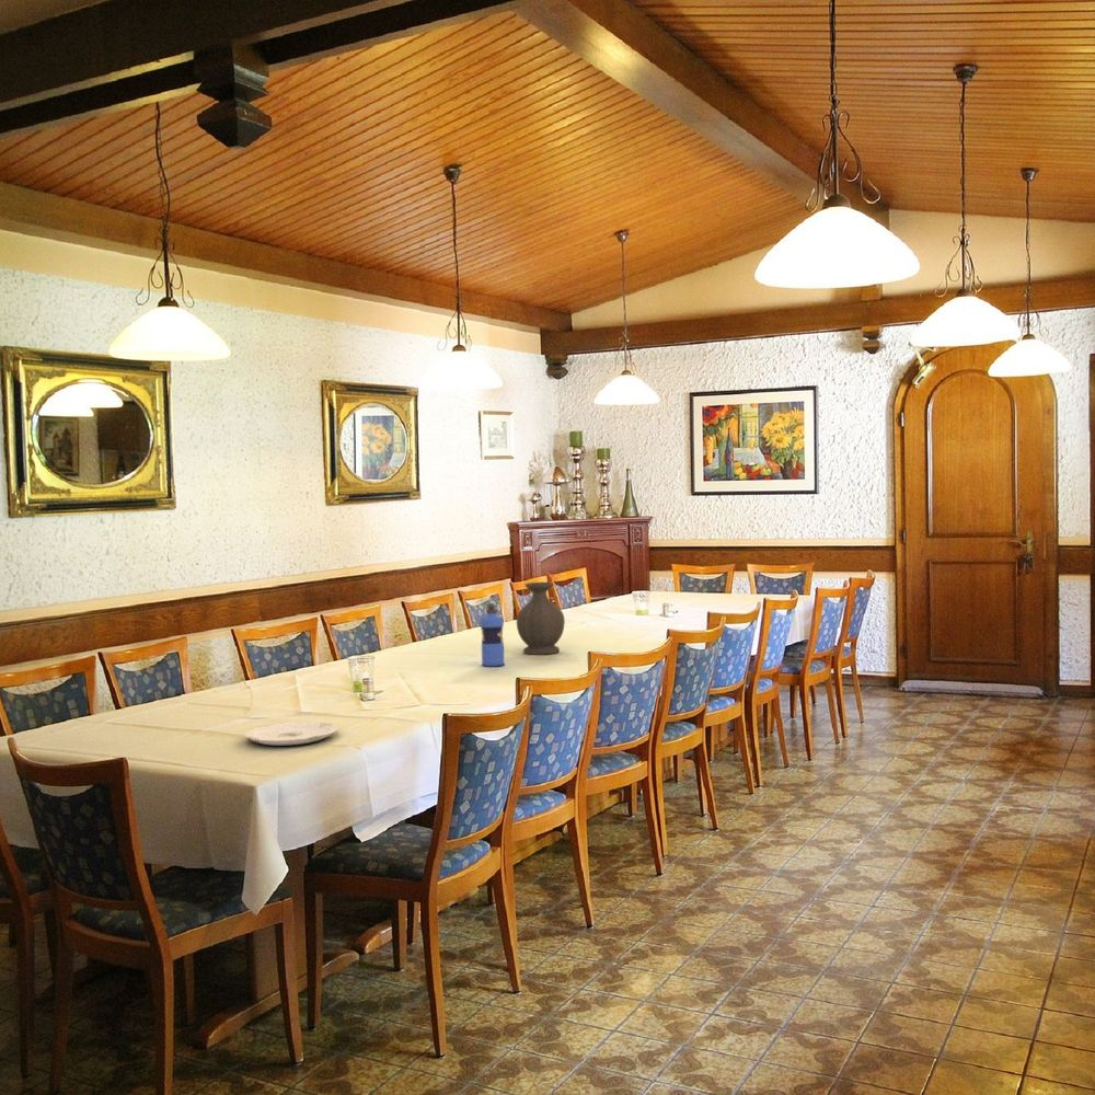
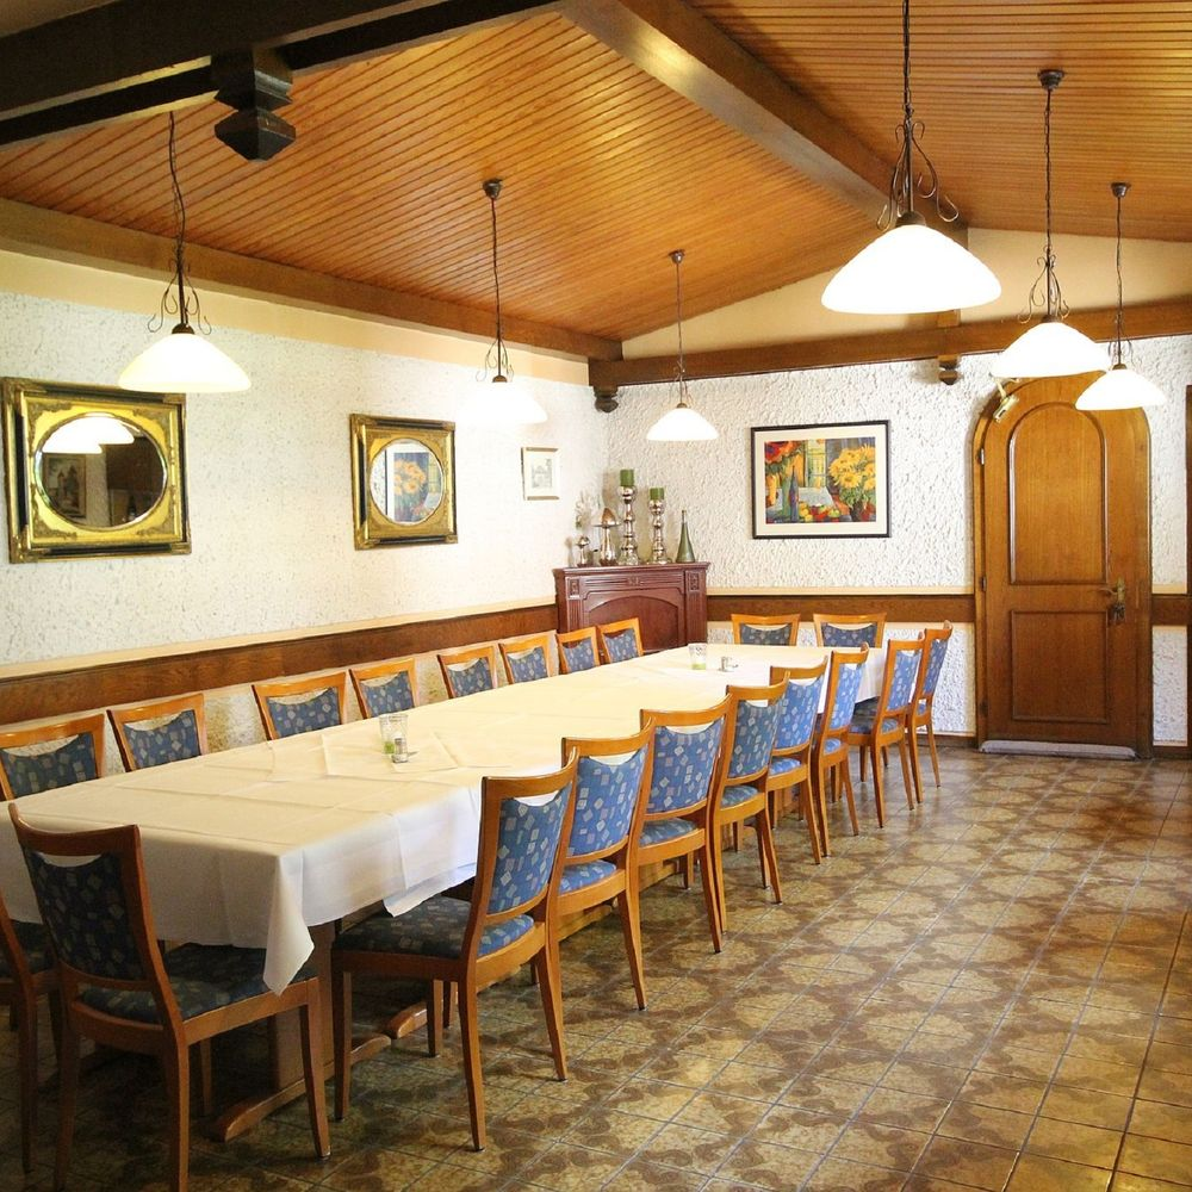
- vase [516,581,566,655]
- water bottle [480,602,506,668]
- plate [243,721,338,747]
